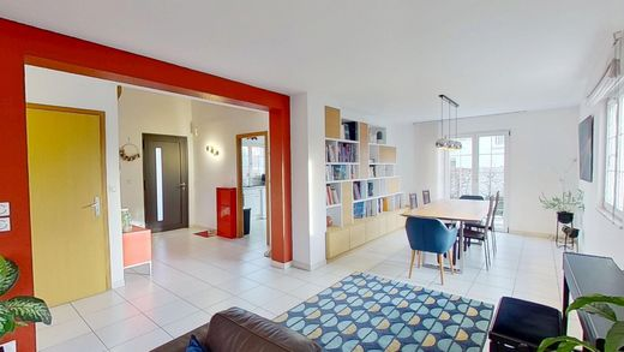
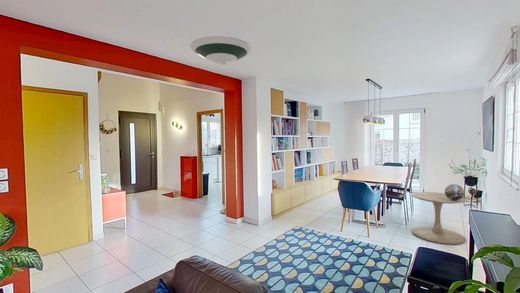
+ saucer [189,35,253,65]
+ side table [411,191,467,245]
+ decorative sphere [444,183,465,200]
